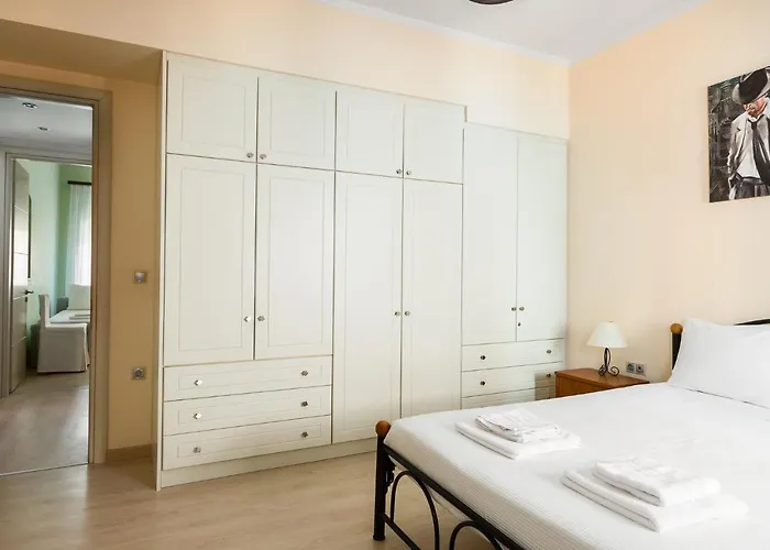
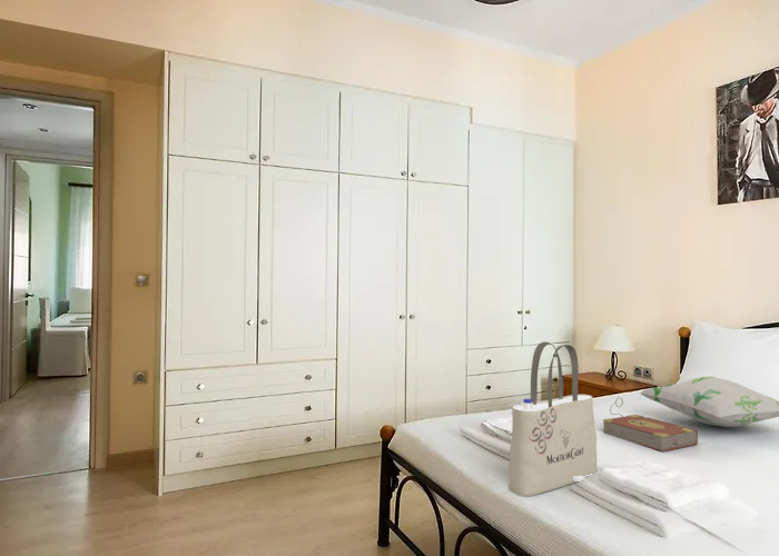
+ book [602,396,700,453]
+ decorative pillow [639,376,779,428]
+ tote bag [507,341,599,497]
